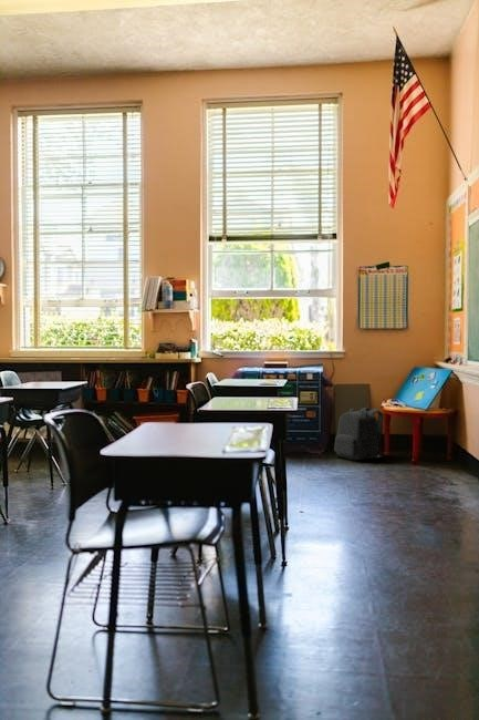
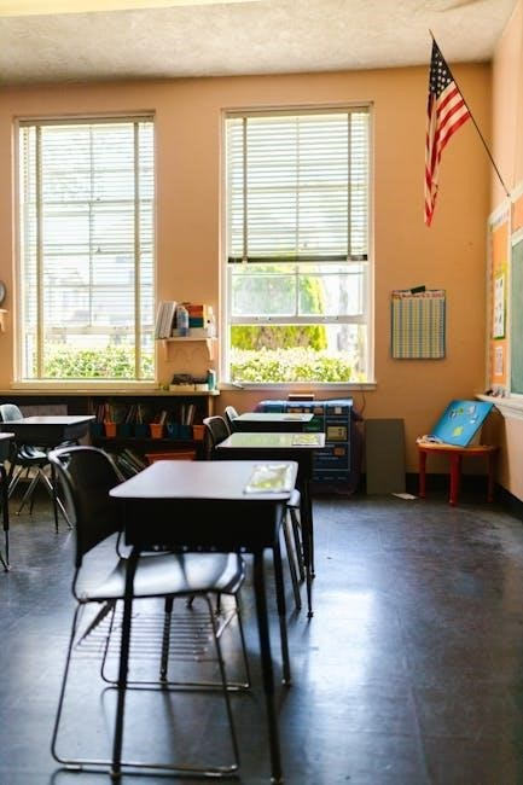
- backpack [333,407,385,461]
